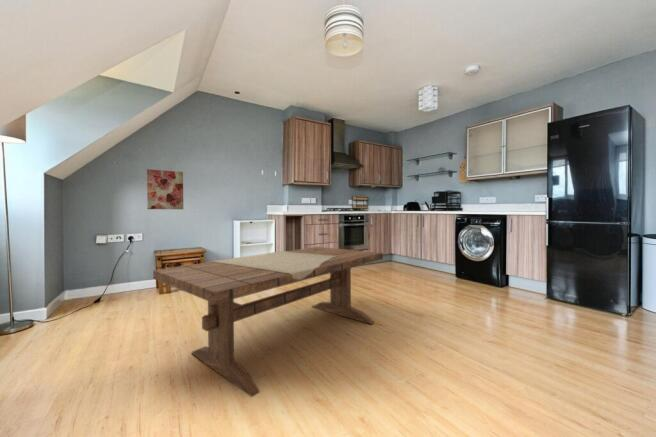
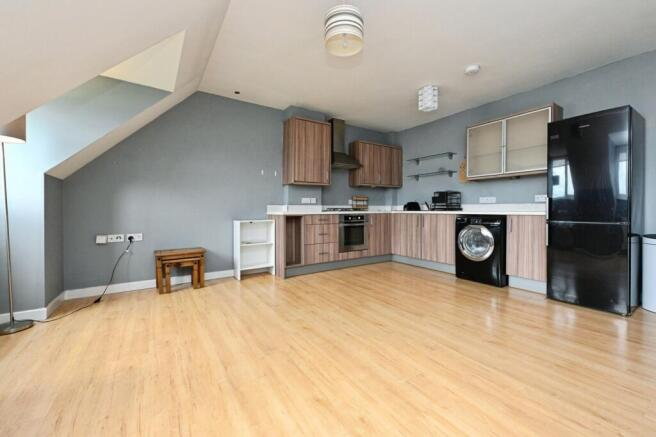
- dining table [152,246,384,398]
- wall art [146,168,184,210]
